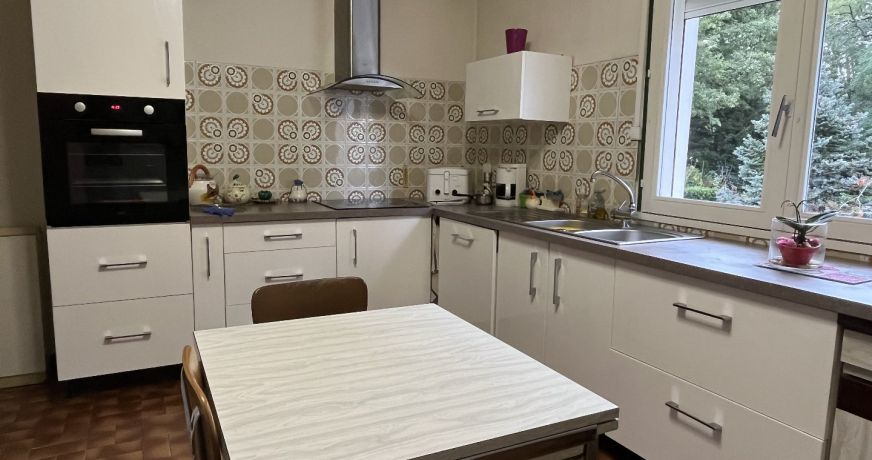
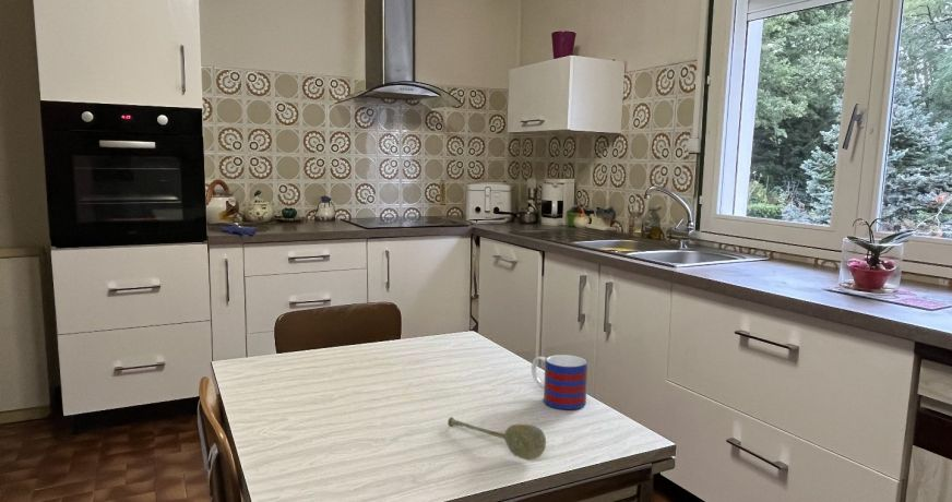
+ mug [531,354,588,410]
+ soupspoon [447,416,547,461]
